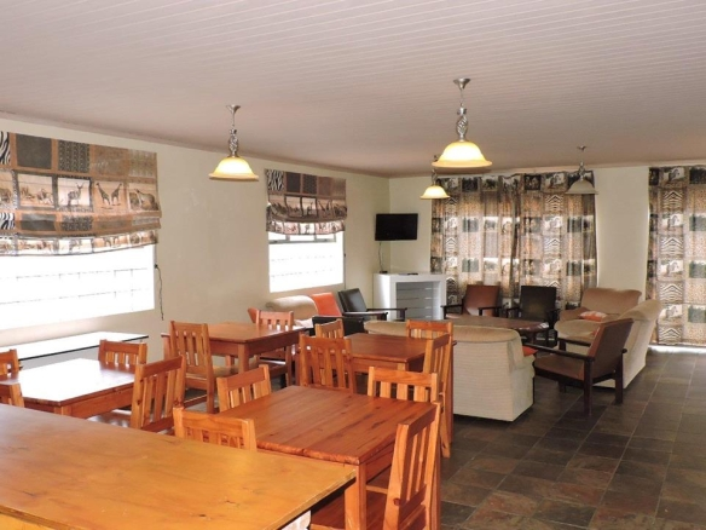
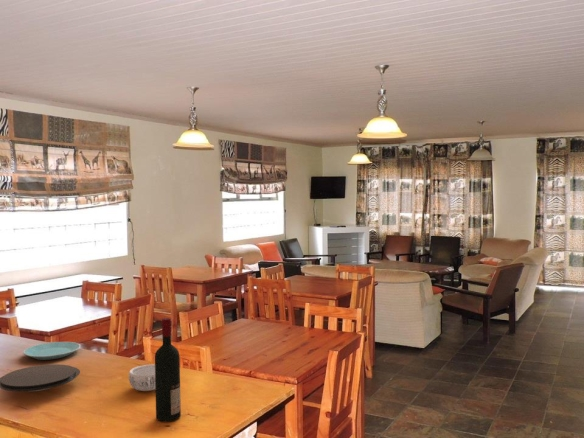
+ decorative bowl [128,364,155,392]
+ plate [0,363,81,392]
+ alcohol [154,317,182,423]
+ plate [22,341,81,361]
